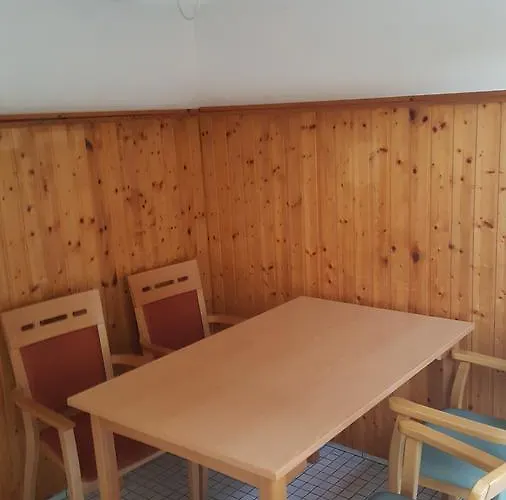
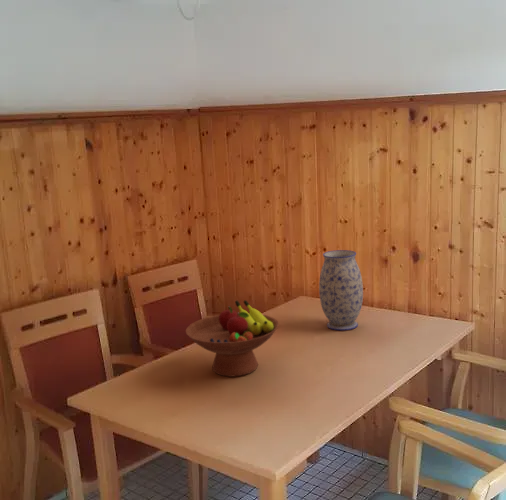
+ vase [318,249,364,331]
+ fruit bowl [185,299,280,378]
